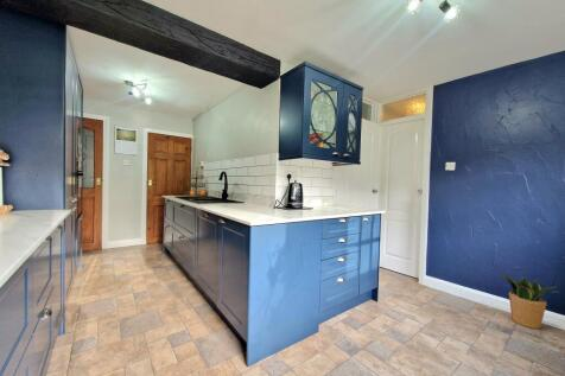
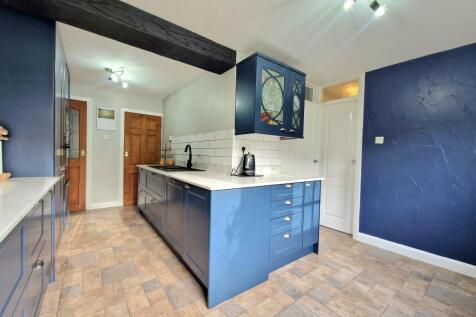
- potted plant [500,272,558,330]
